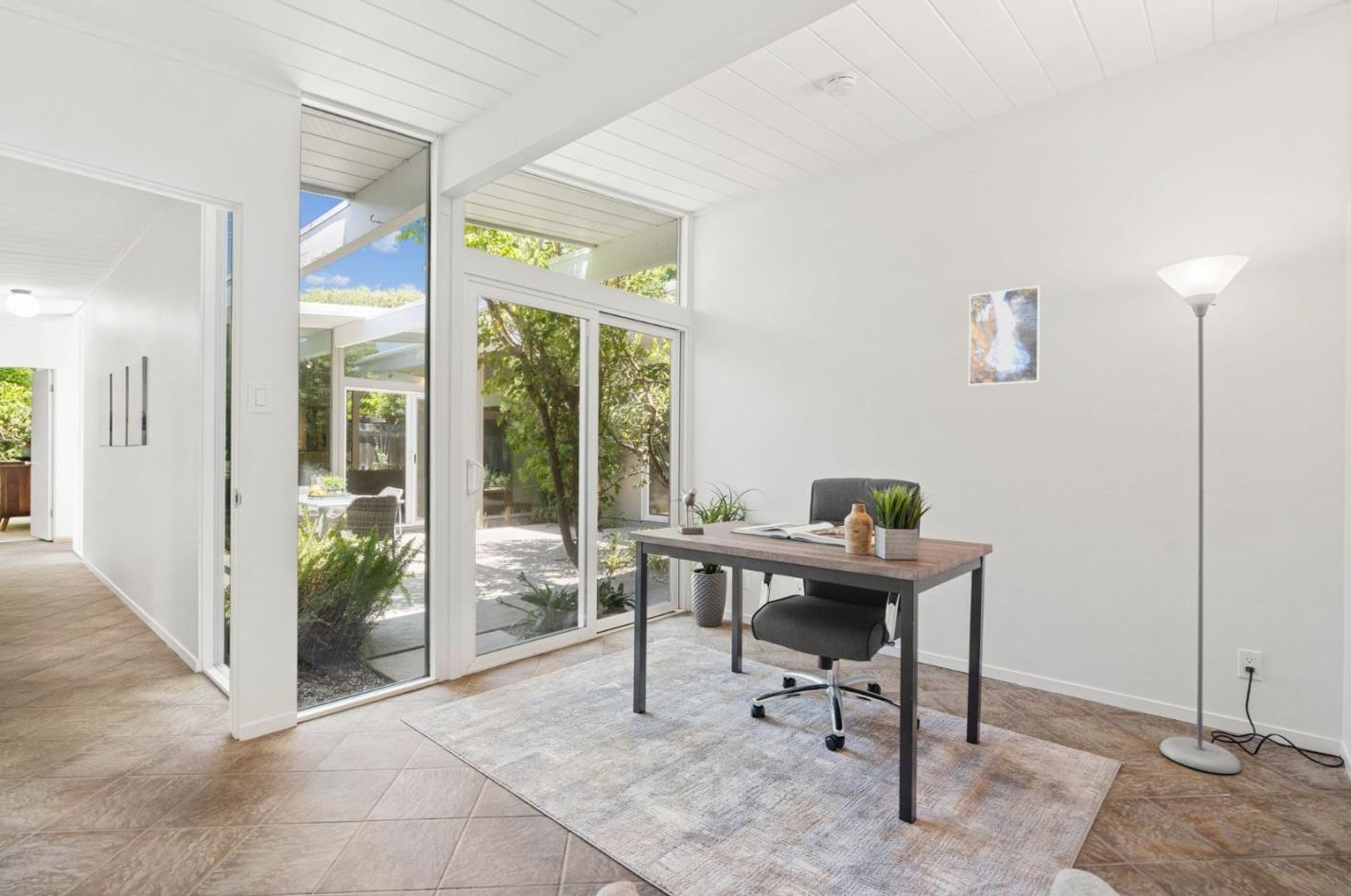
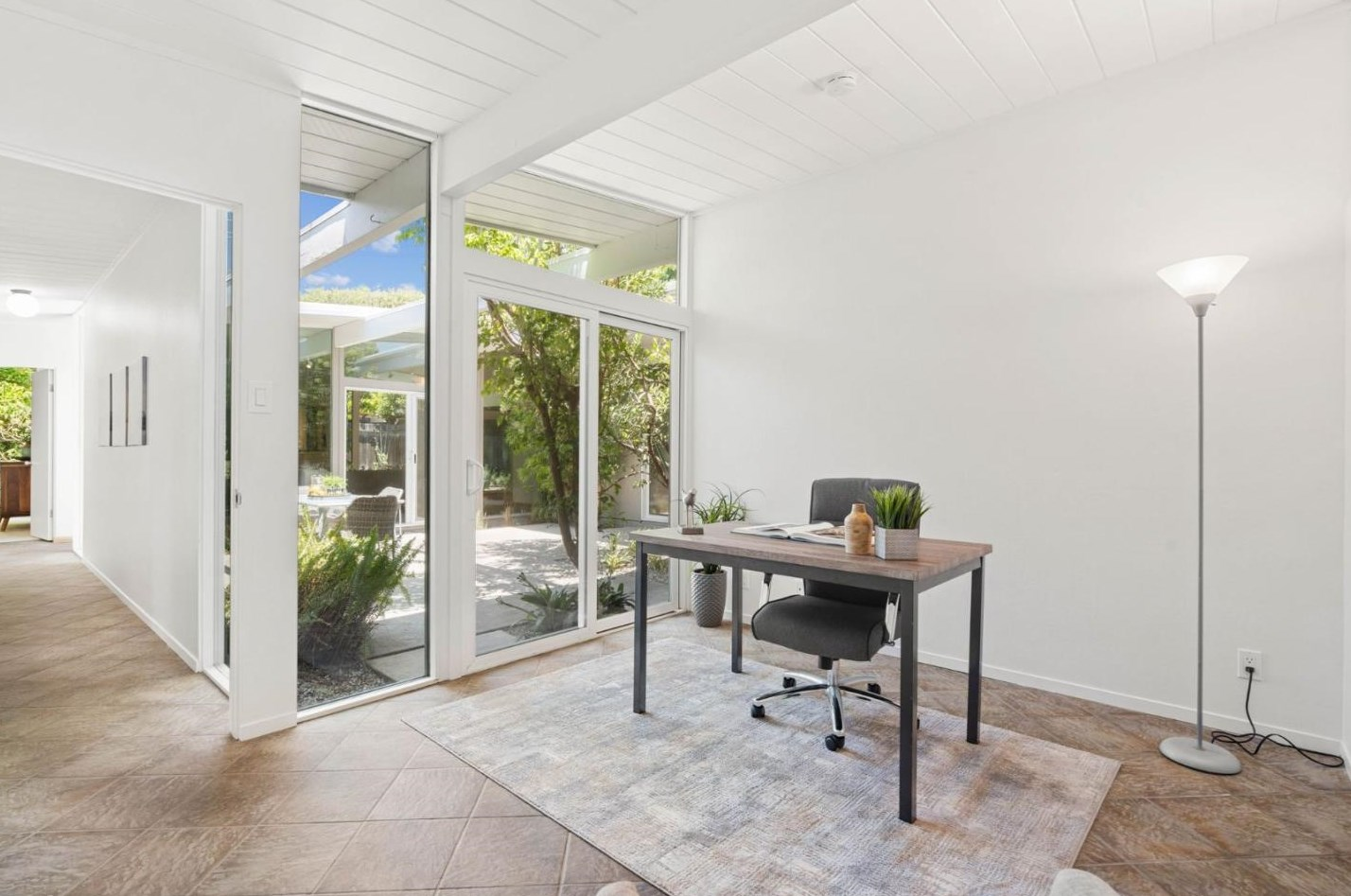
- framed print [968,285,1042,387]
